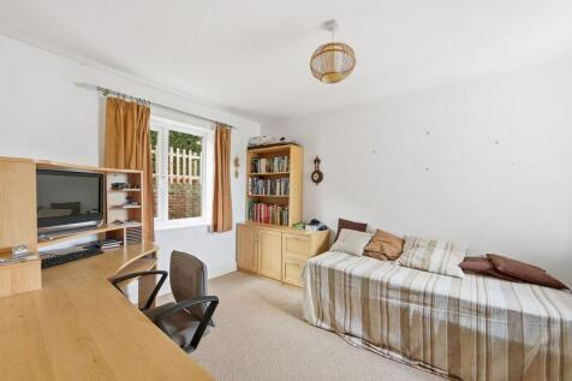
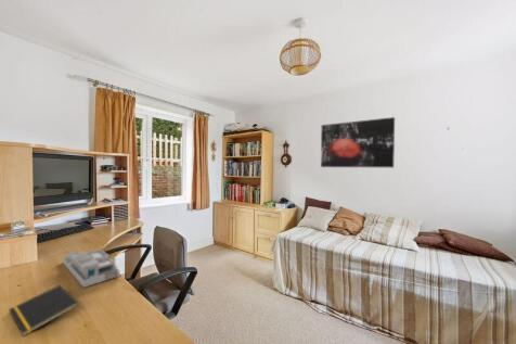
+ notepad [8,284,80,337]
+ wall art [320,116,396,168]
+ desk organizer [62,249,120,289]
